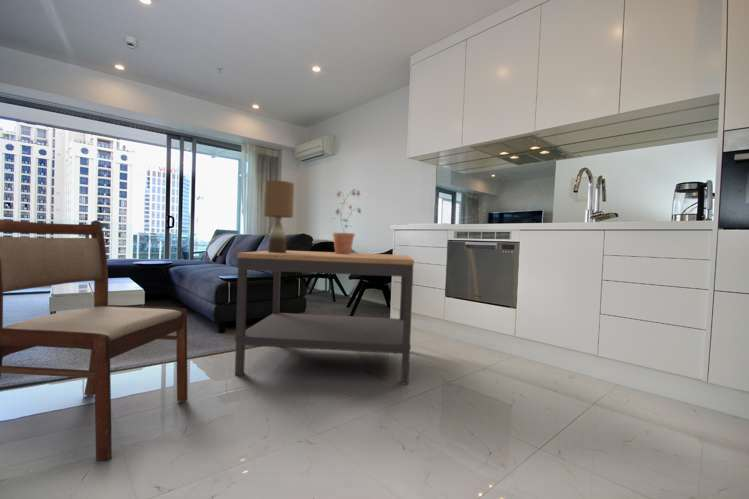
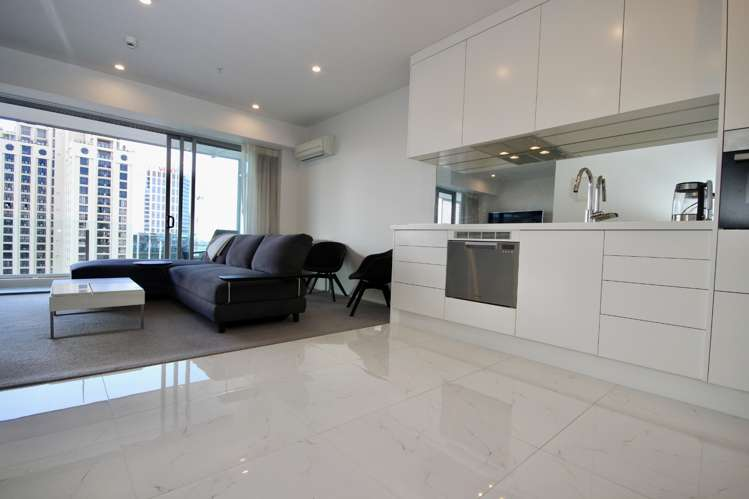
- side table [234,250,415,386]
- table lamp [262,179,295,253]
- dining chair [0,218,188,463]
- potted plant [332,189,363,254]
